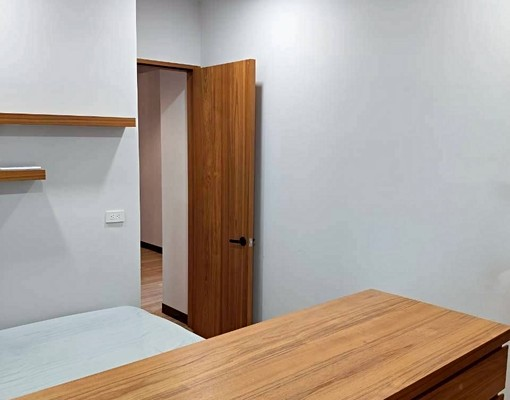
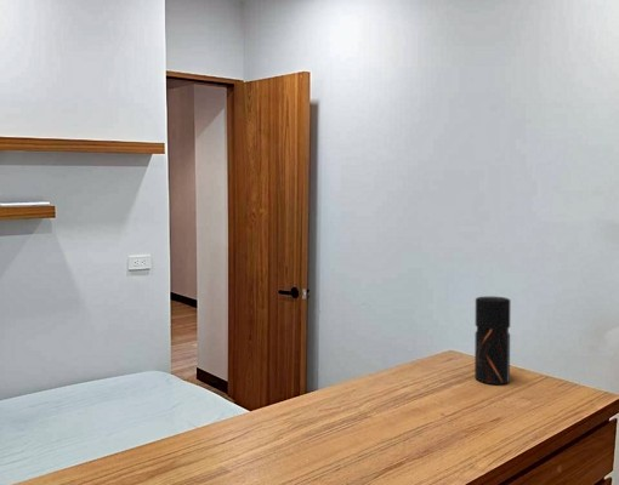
+ pepper grinder [473,296,511,384]
